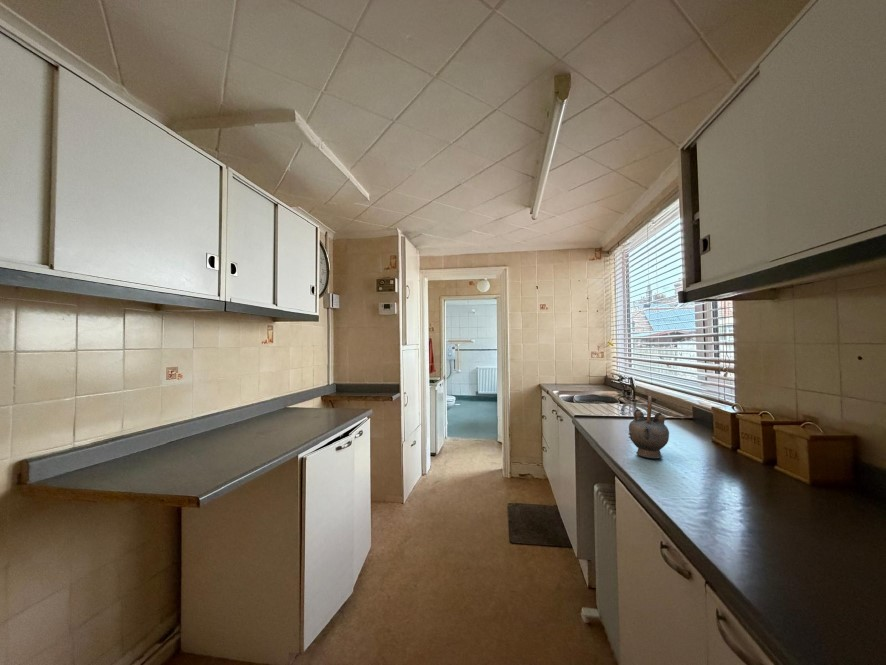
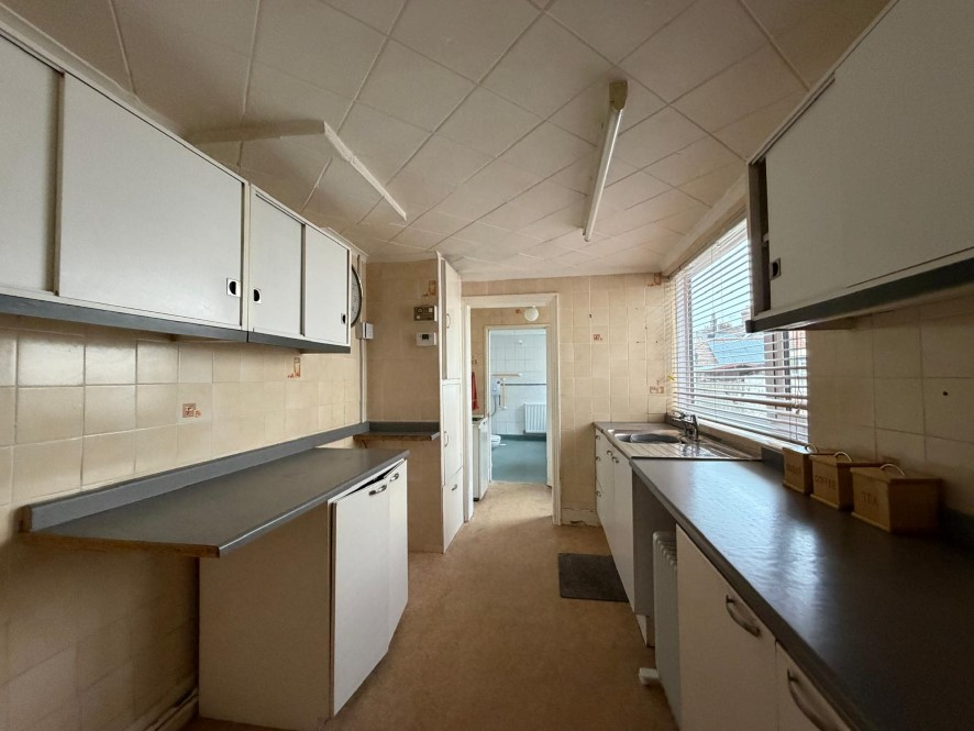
- teapot [628,395,670,459]
